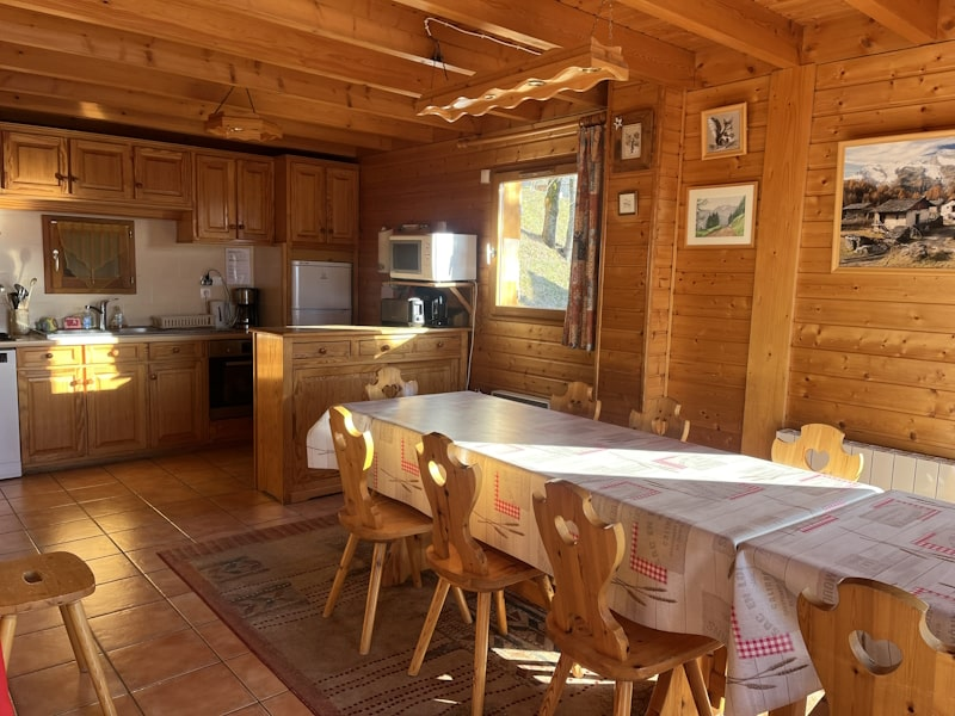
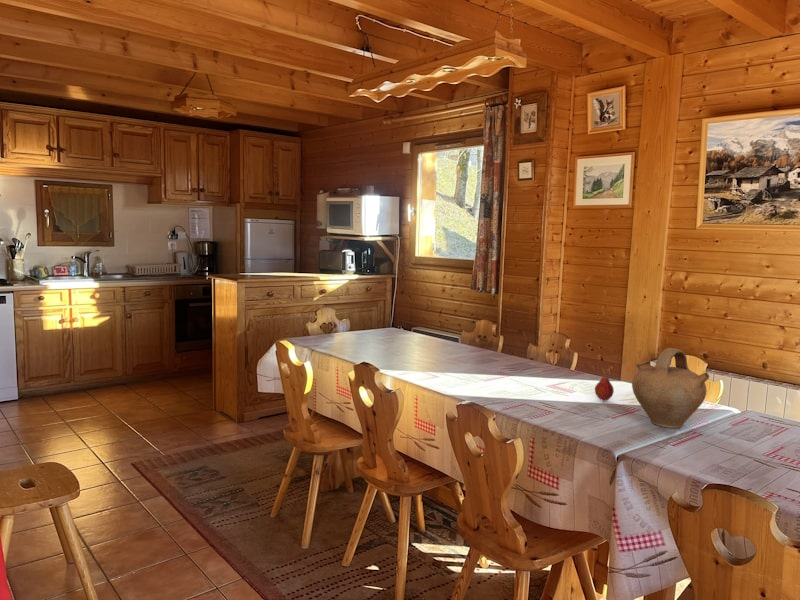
+ fruit [594,368,615,401]
+ jug [631,347,710,429]
